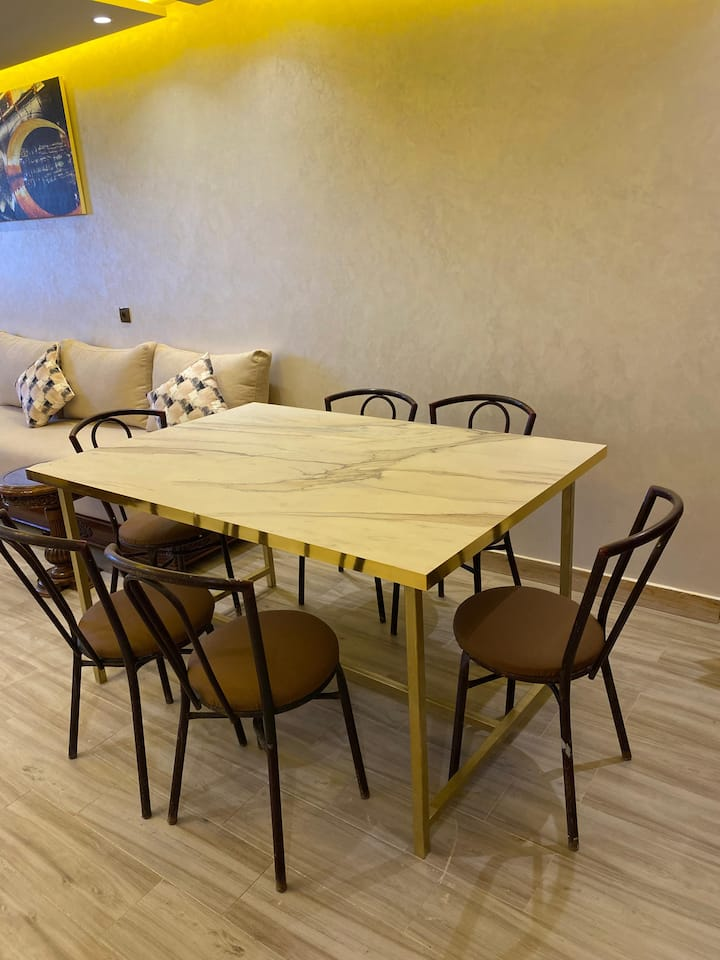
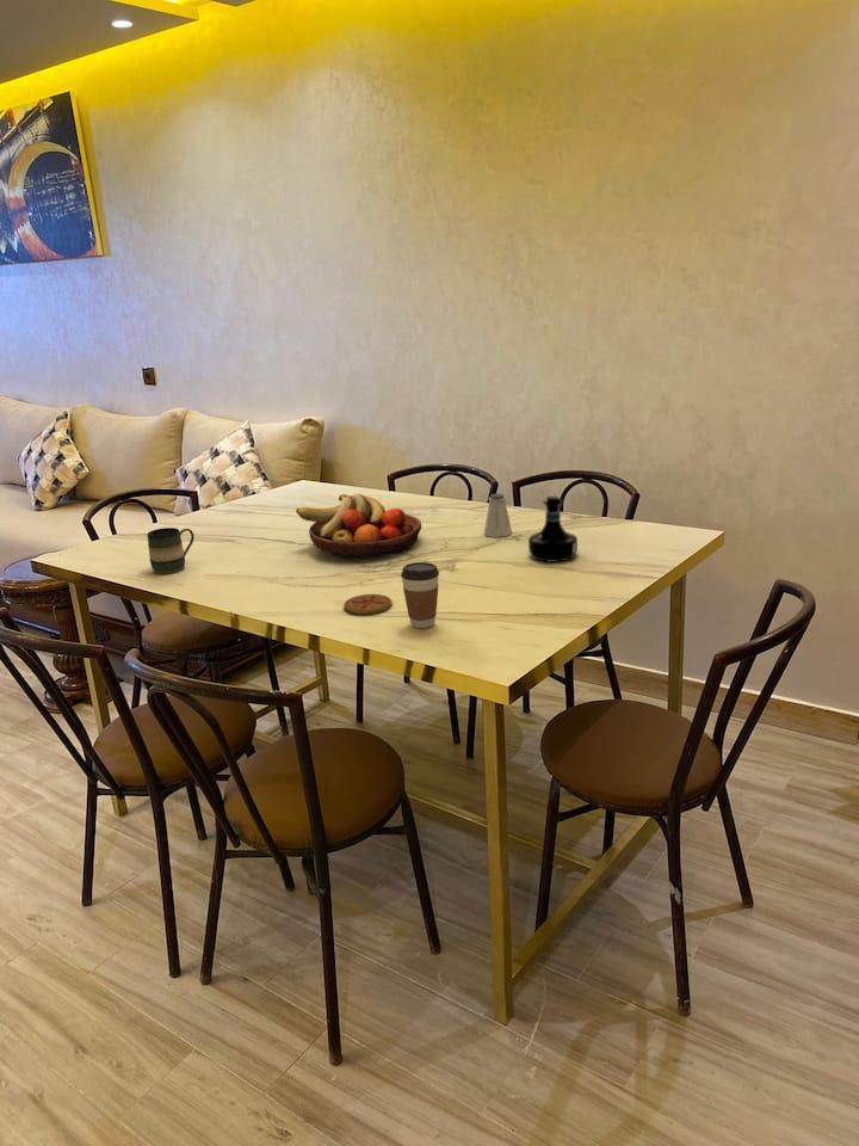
+ mug [147,526,196,575]
+ coffee cup [400,561,440,629]
+ fruit bowl [295,493,422,560]
+ saltshaker [483,493,513,538]
+ tequila bottle [527,495,579,563]
+ coaster [342,593,393,616]
